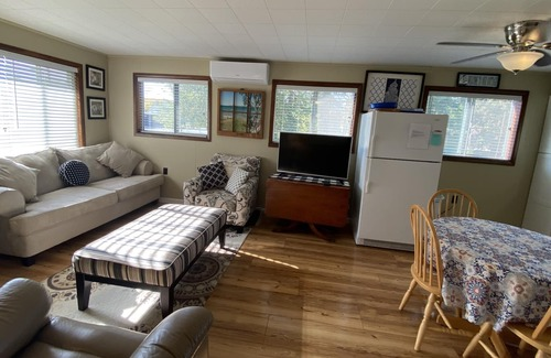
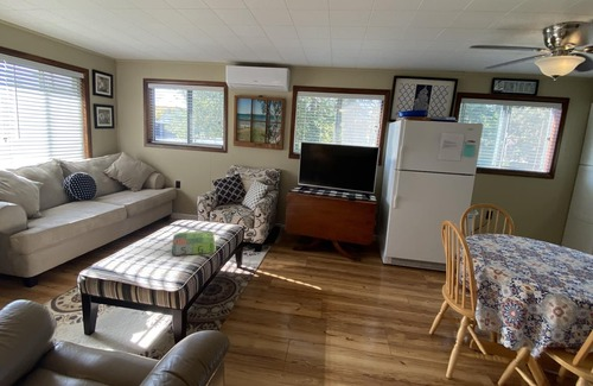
+ board game [171,230,217,257]
